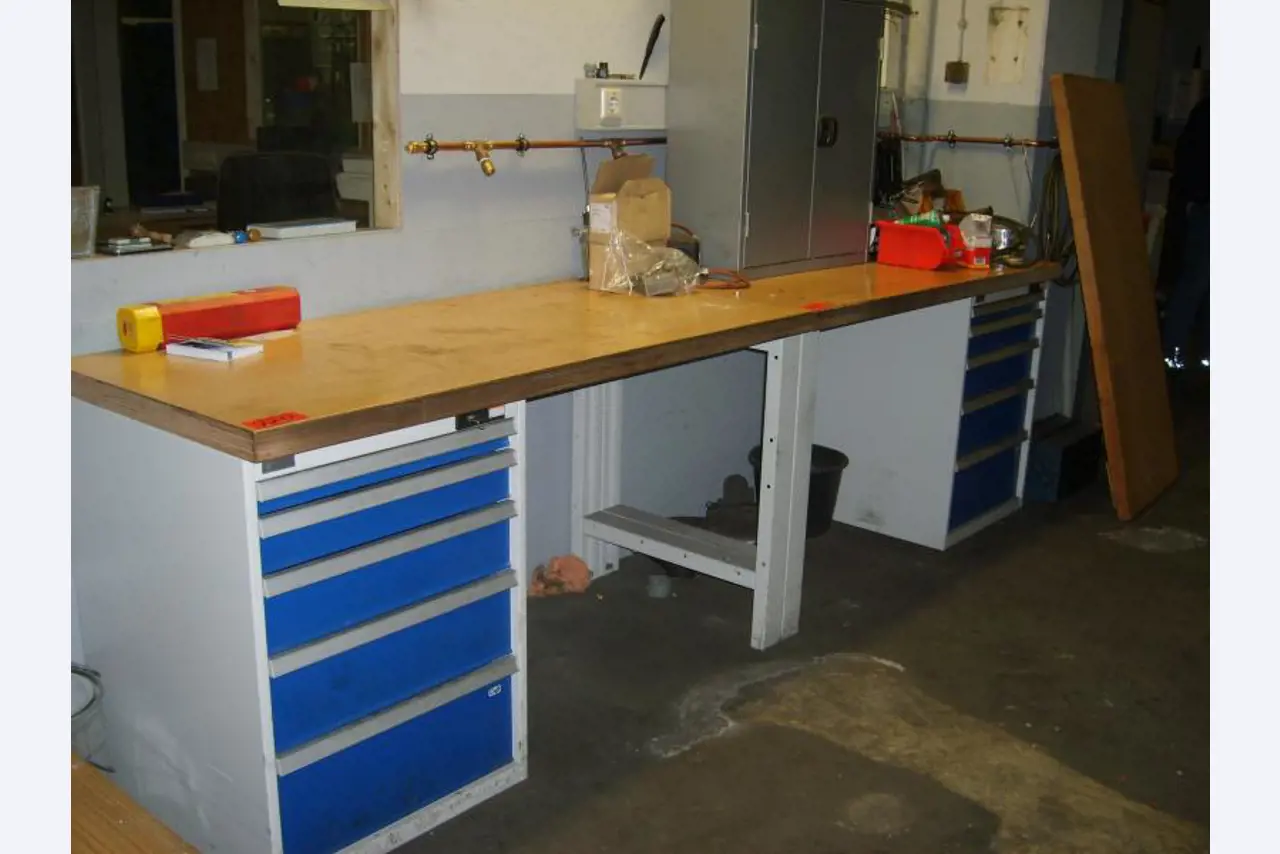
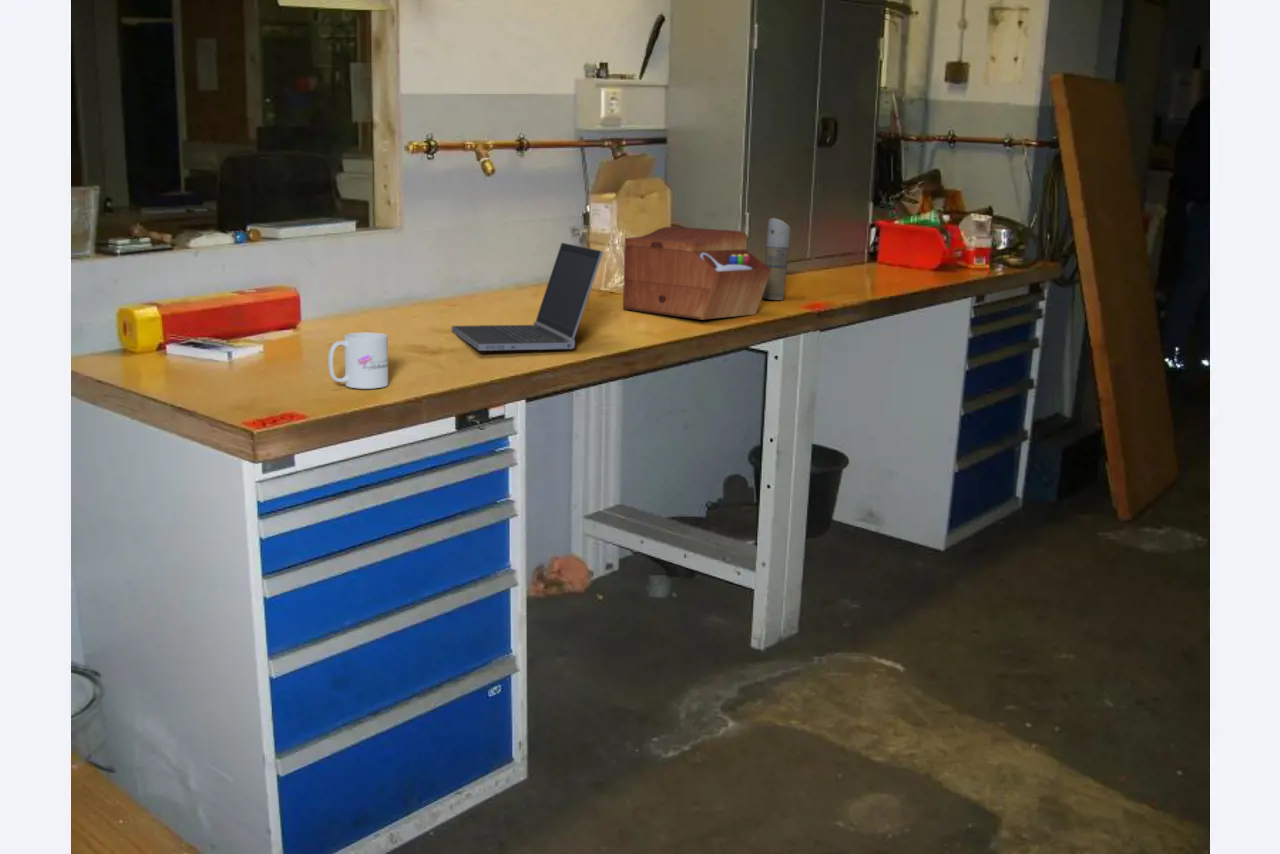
+ sewing box [622,226,771,321]
+ mug [327,332,389,390]
+ laptop computer [451,242,604,352]
+ spray can [761,217,792,301]
